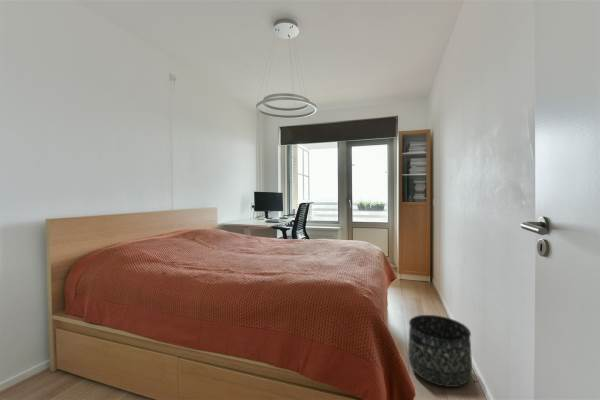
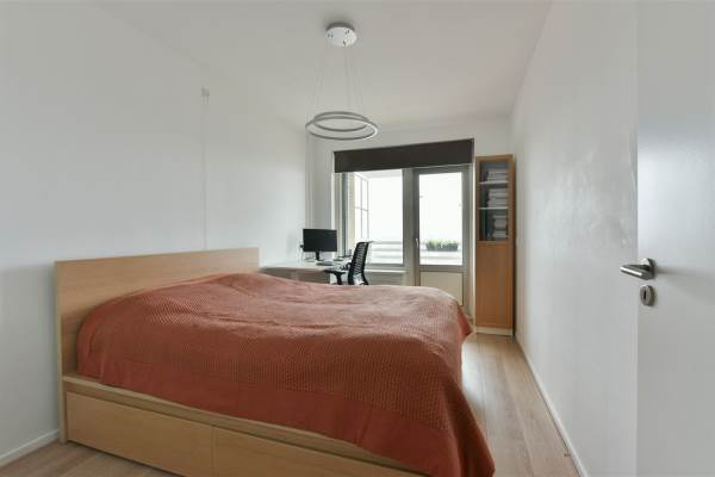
- basket [407,314,473,388]
